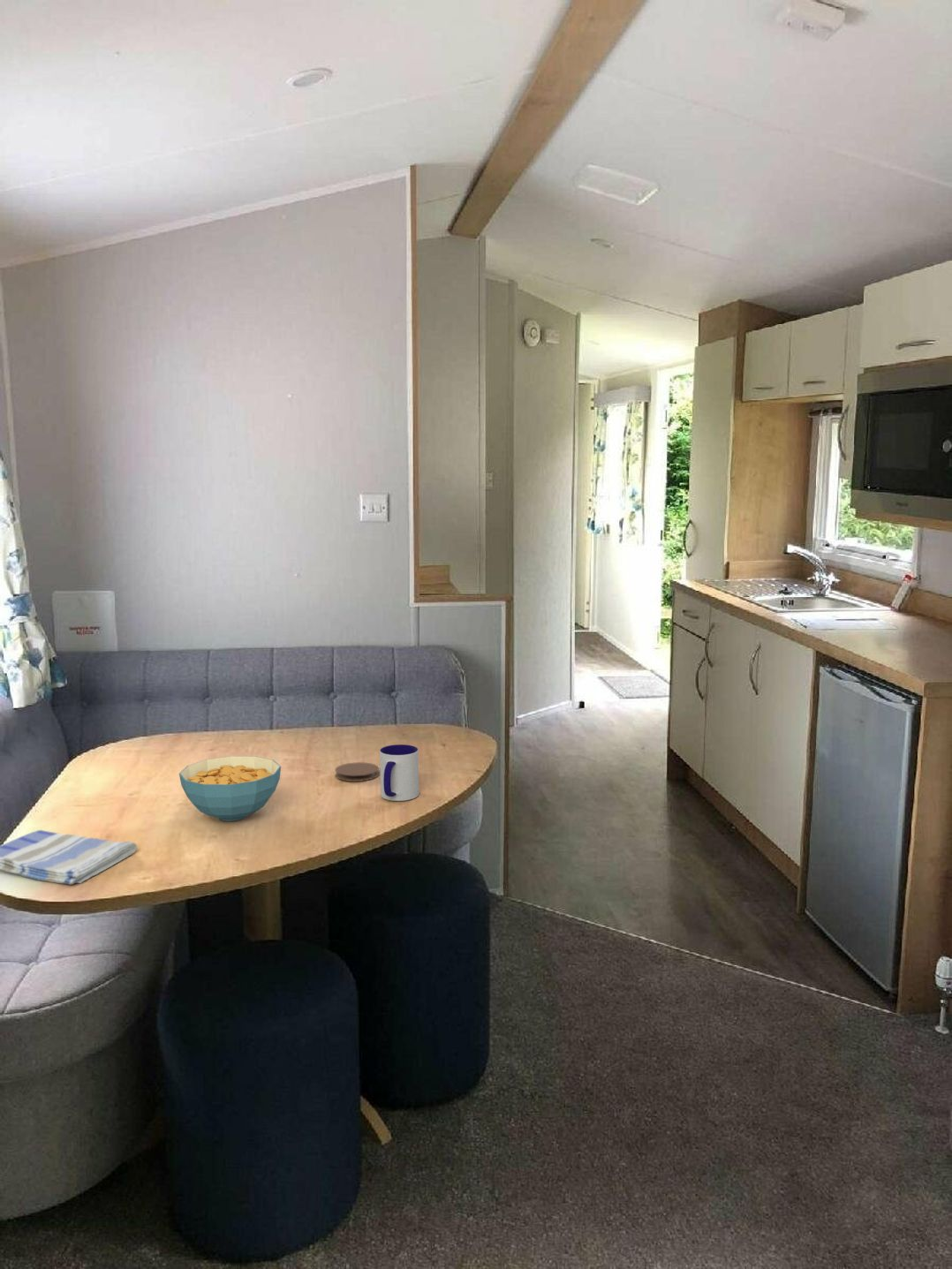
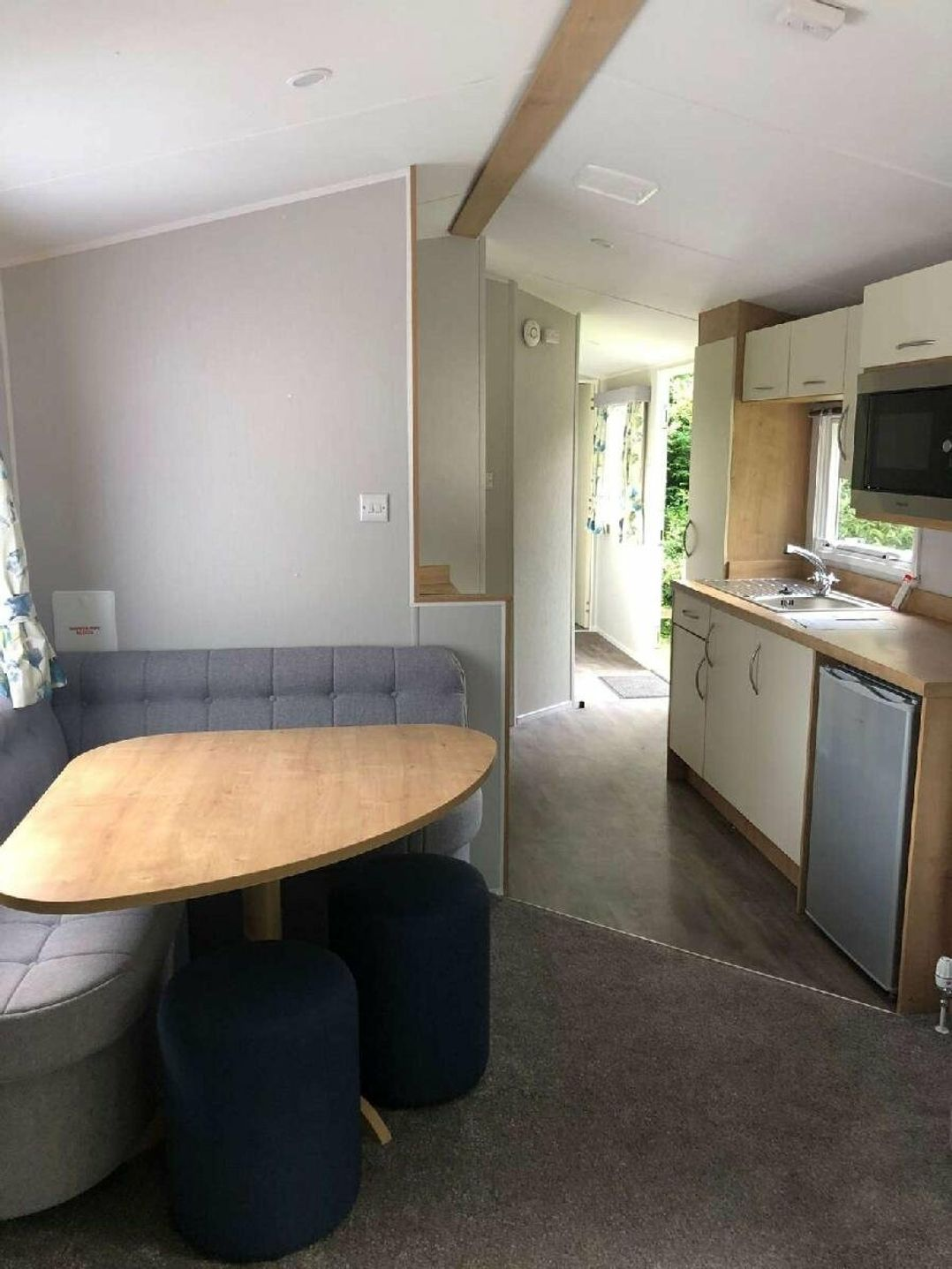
- cereal bowl [178,755,282,822]
- dish towel [0,829,138,885]
- mug [379,744,419,802]
- coaster [334,761,380,782]
